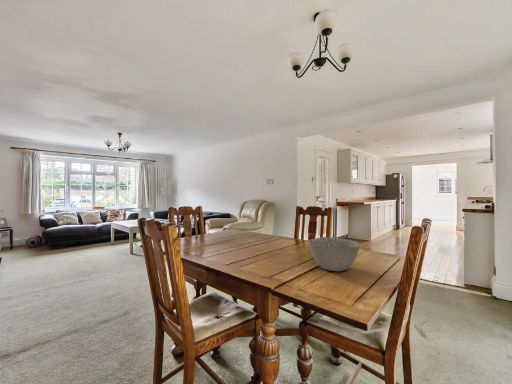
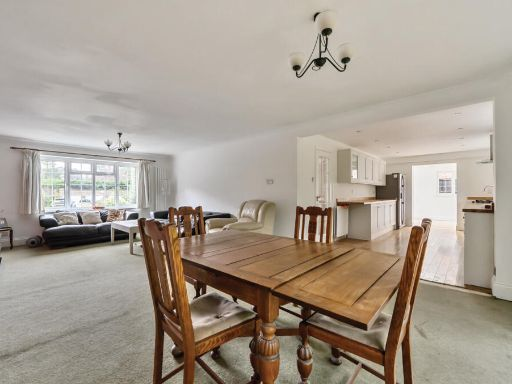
- bowl [307,236,361,272]
